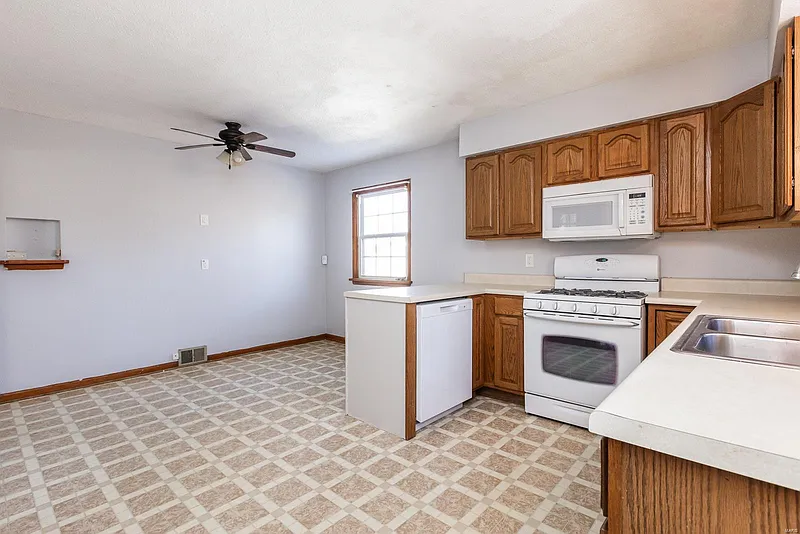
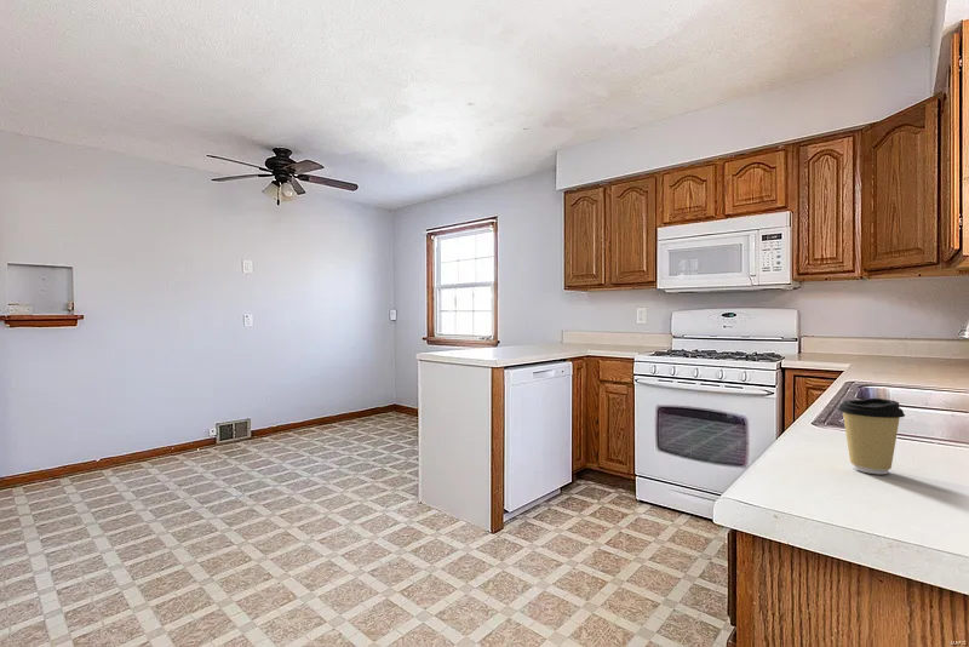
+ coffee cup [837,397,906,475]
